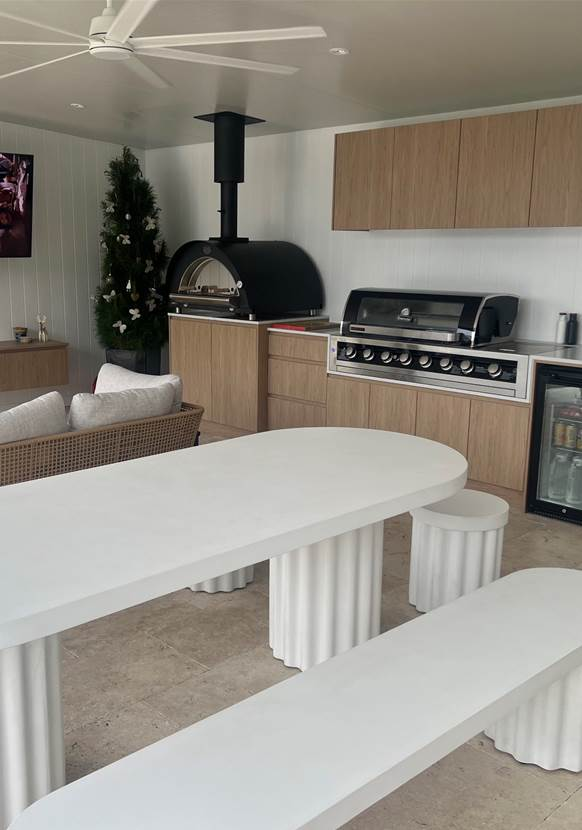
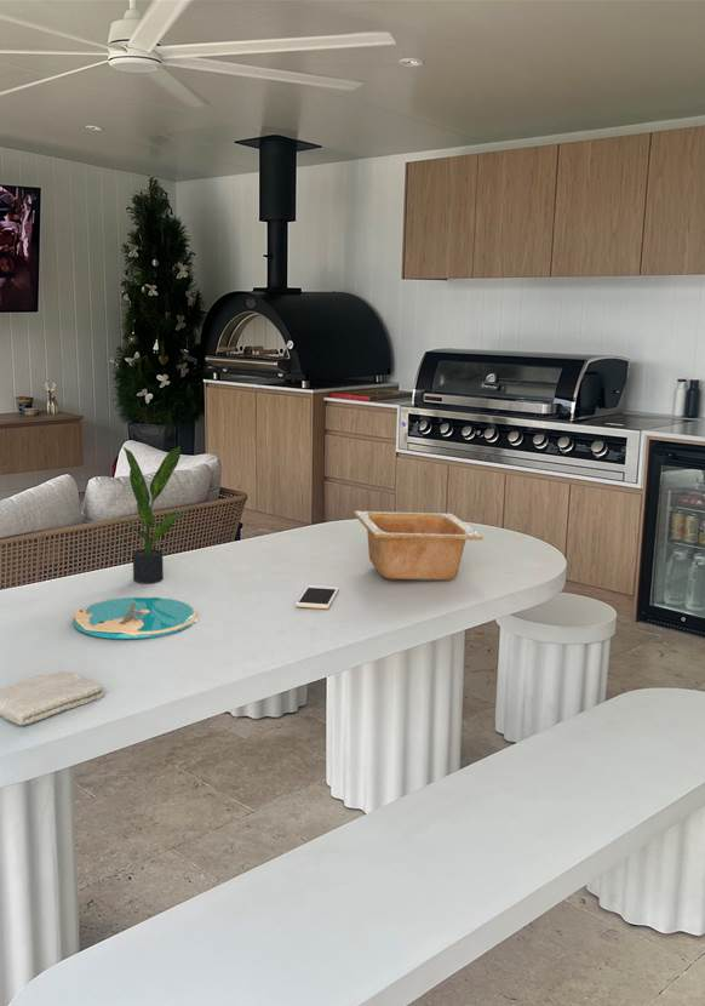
+ plate [71,596,199,640]
+ potted plant [115,445,199,584]
+ serving bowl [352,510,485,582]
+ washcloth [0,669,105,726]
+ cell phone [294,584,340,610]
